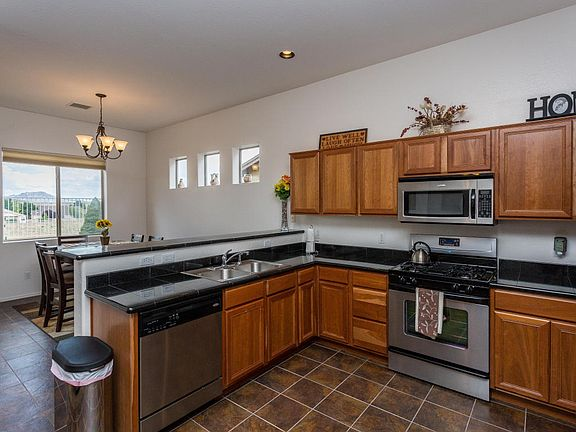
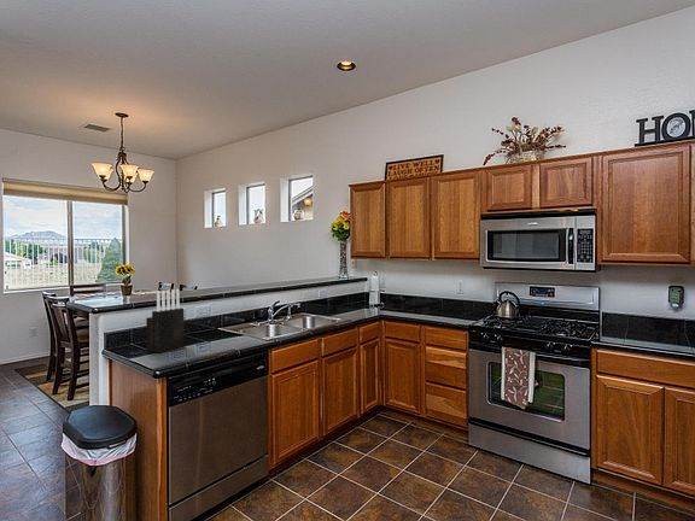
+ knife block [145,288,186,353]
